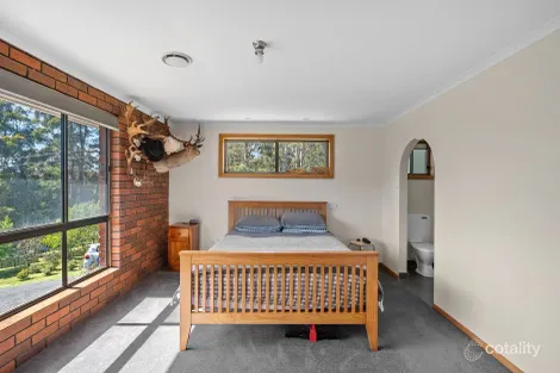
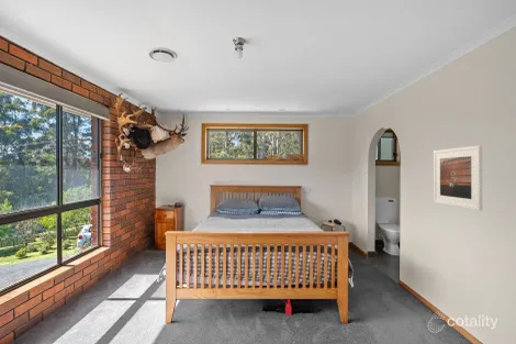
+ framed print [433,144,483,212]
